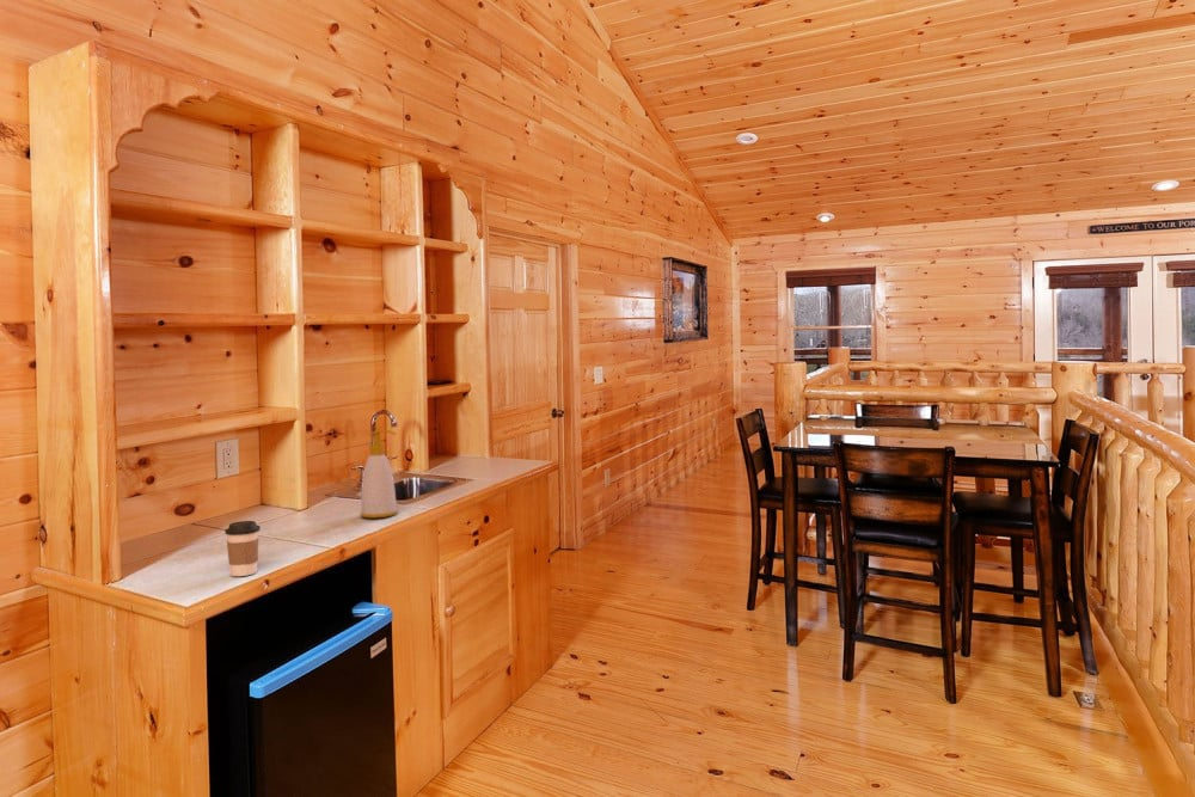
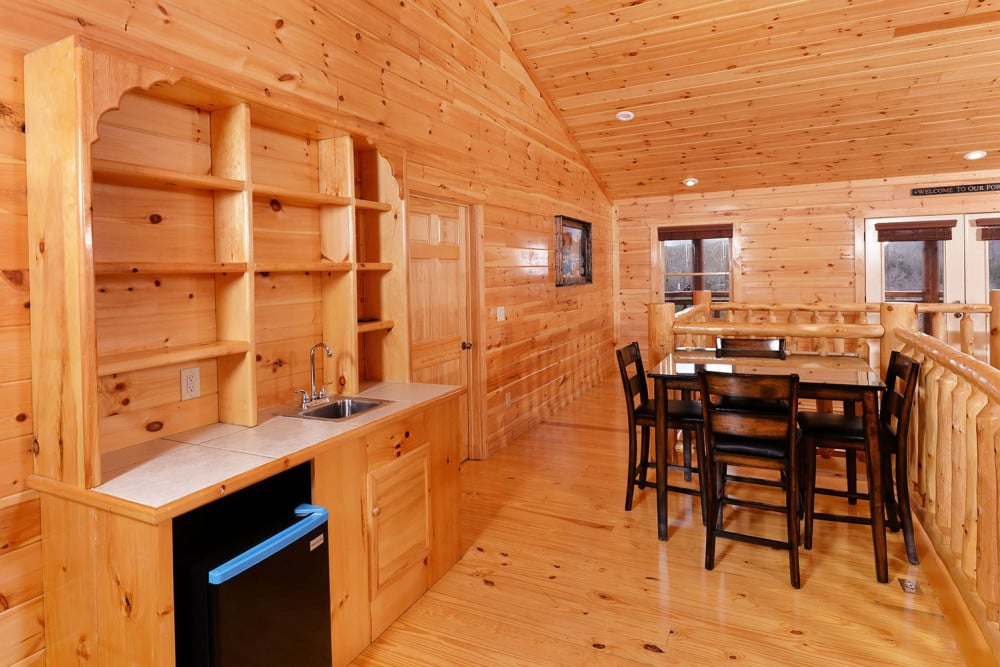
- coffee cup [223,520,262,577]
- soap bottle [358,429,399,519]
